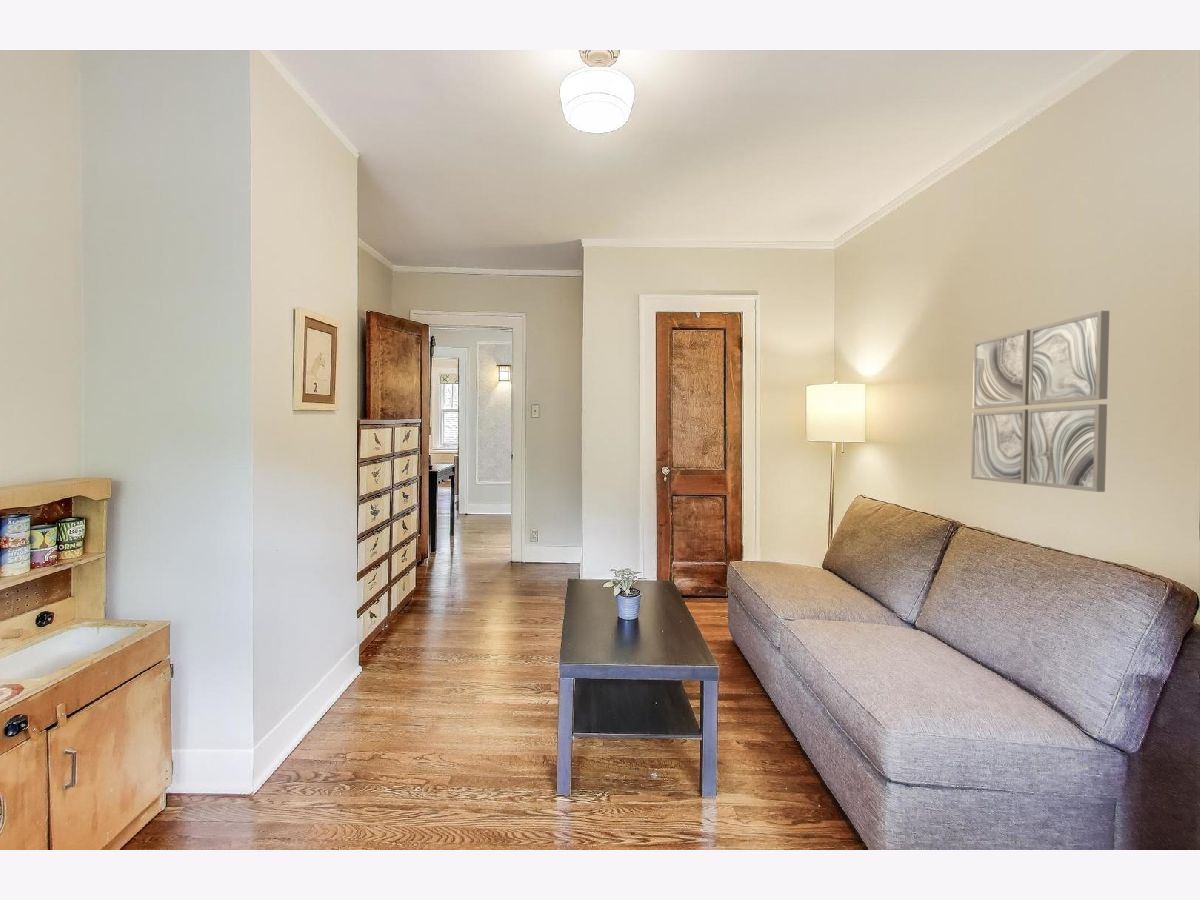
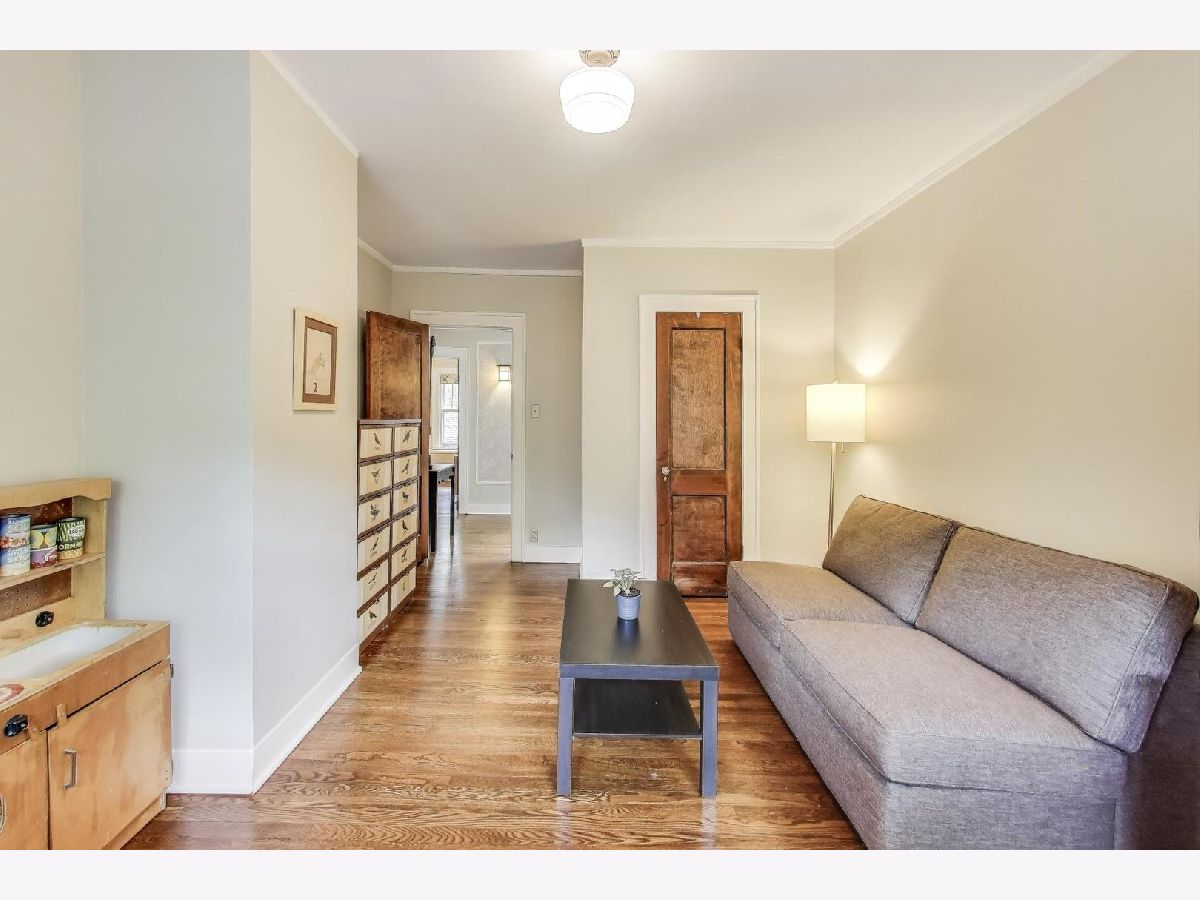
- wall art [970,310,1110,493]
